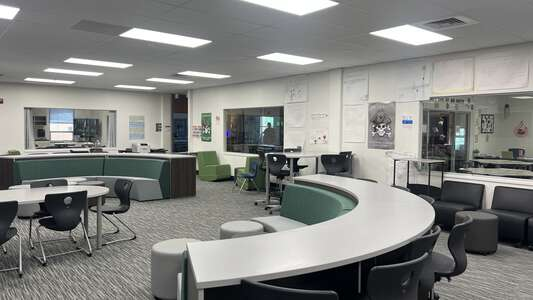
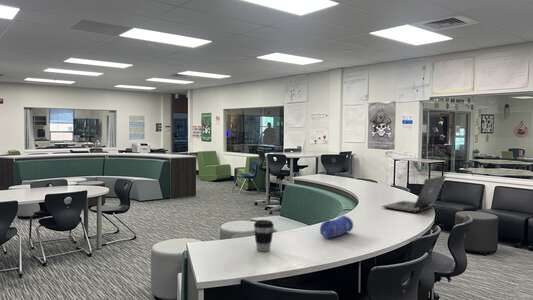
+ laptop [381,175,447,214]
+ coffee cup [253,219,275,252]
+ pencil case [319,215,354,240]
